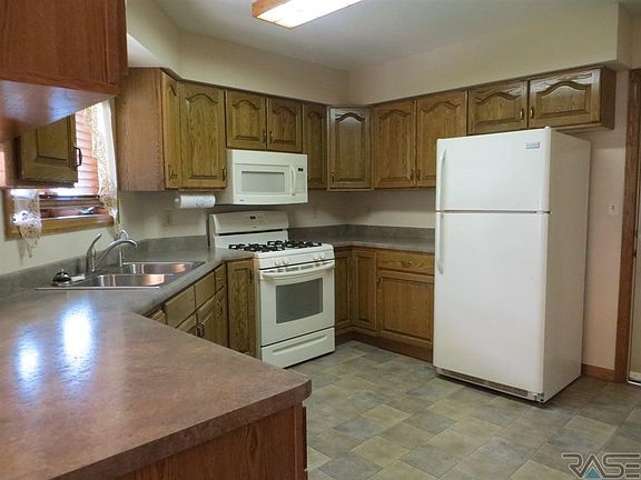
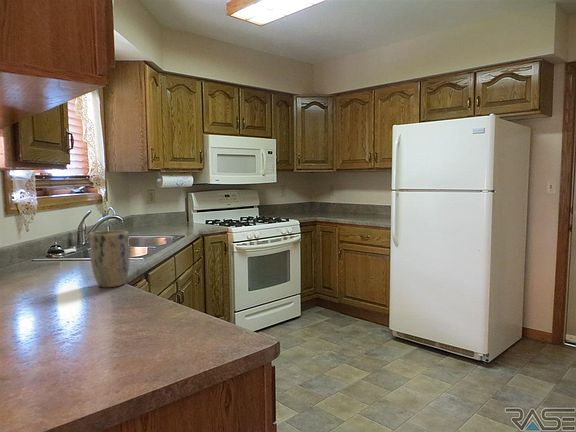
+ plant pot [88,229,130,288]
